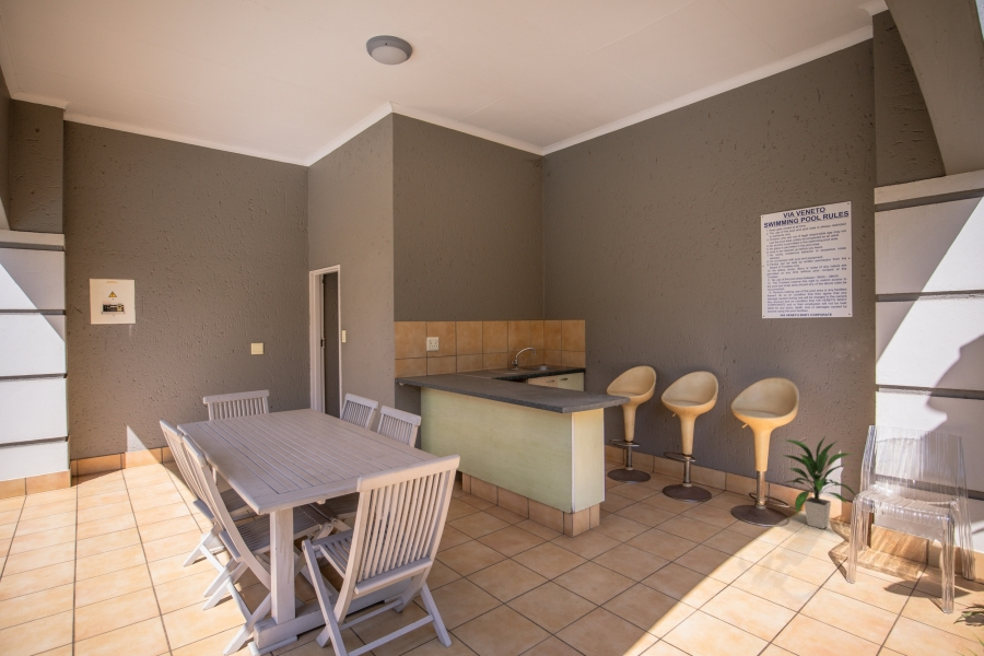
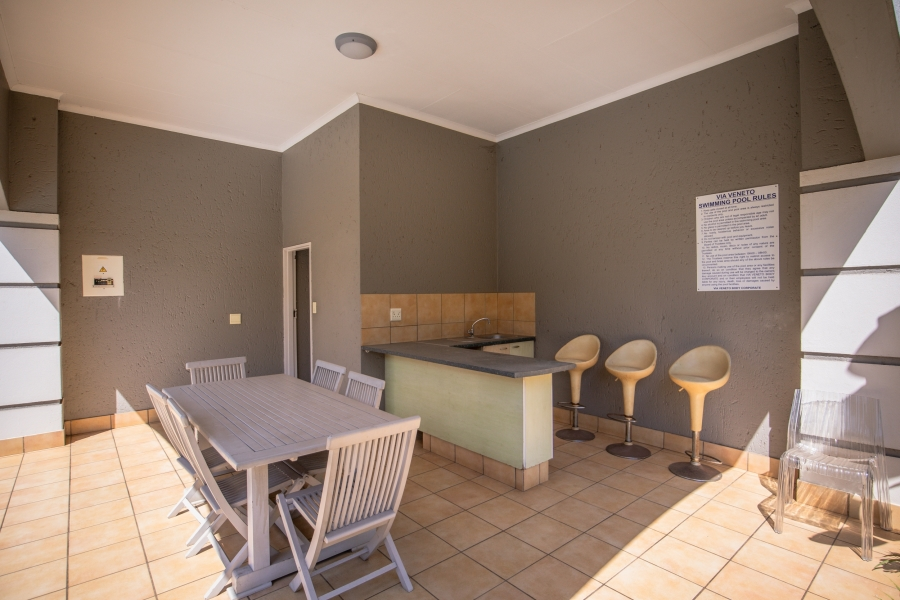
- indoor plant [778,435,856,530]
